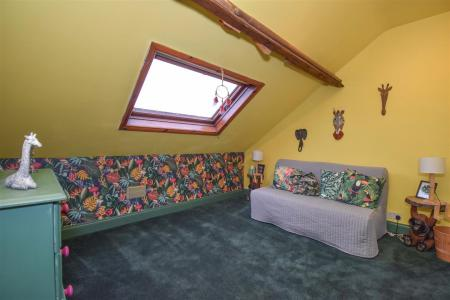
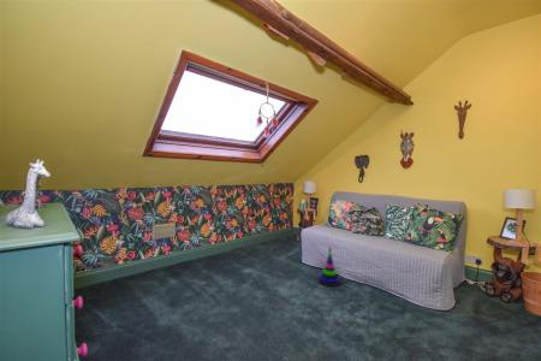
+ stacking toy [316,245,343,288]
